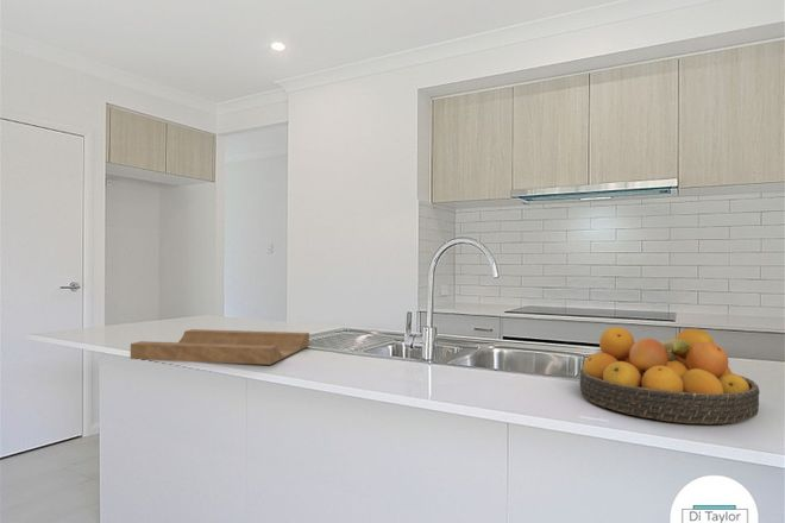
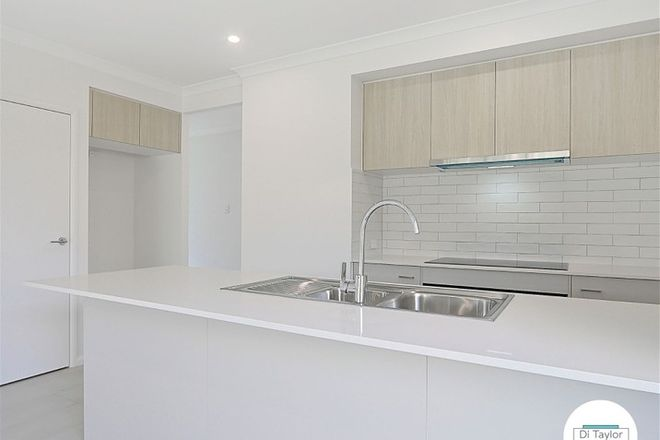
- fruit bowl [579,326,760,426]
- cutting board [130,328,310,366]
